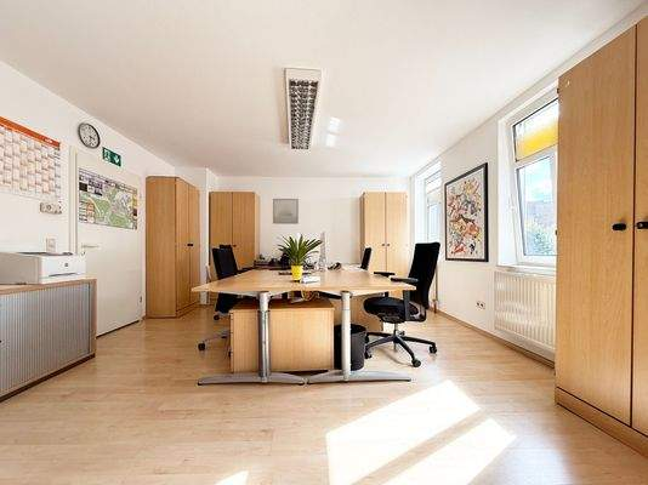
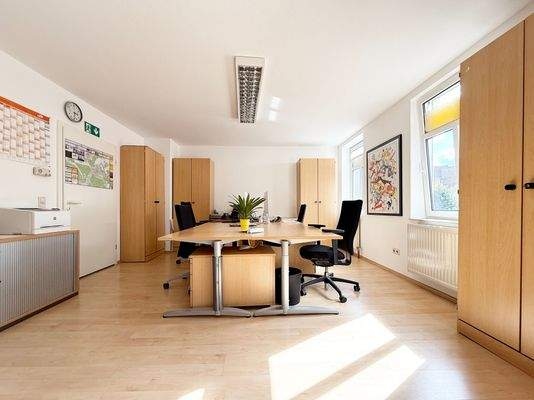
- wall art [272,198,300,226]
